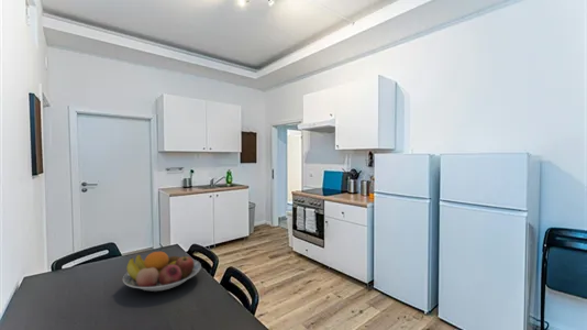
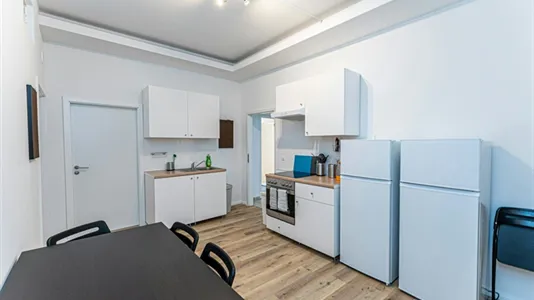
- fruit bowl [122,251,202,293]
